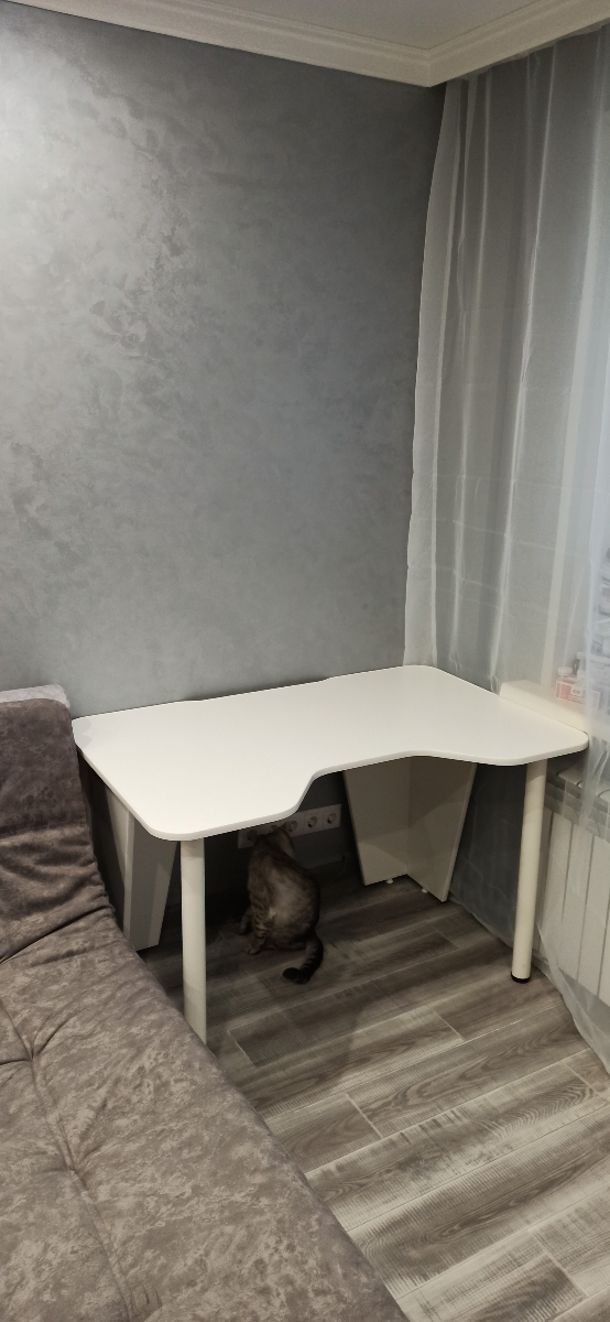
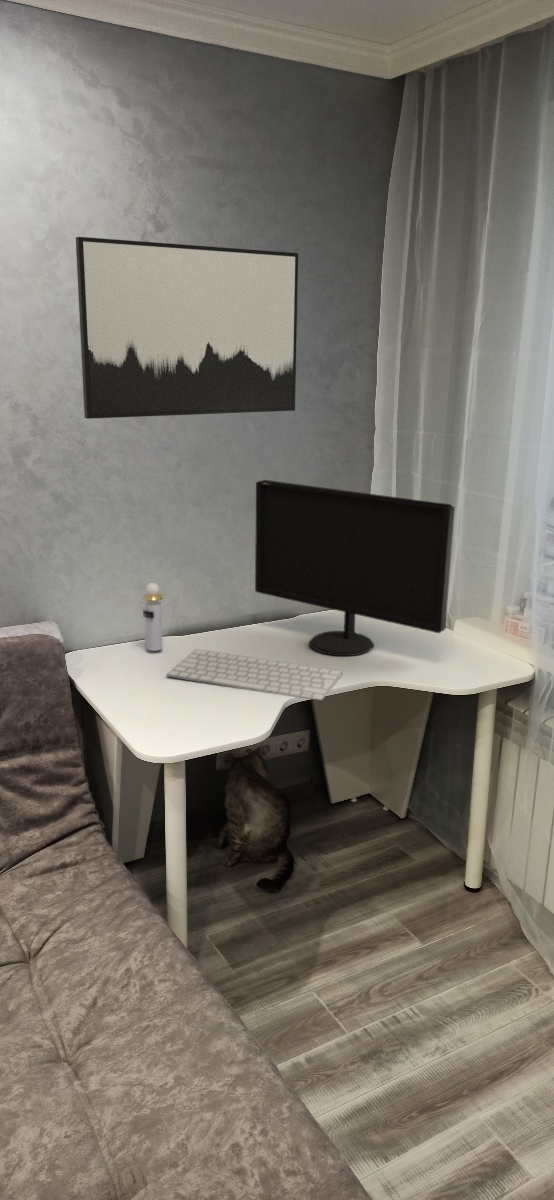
+ wall art [75,236,299,420]
+ computer keyboard [165,648,343,701]
+ perfume bottle [142,582,164,652]
+ computer monitor [254,479,456,657]
